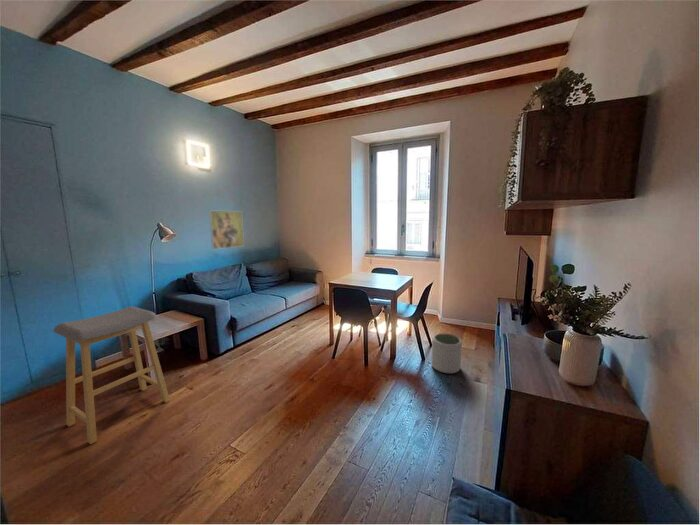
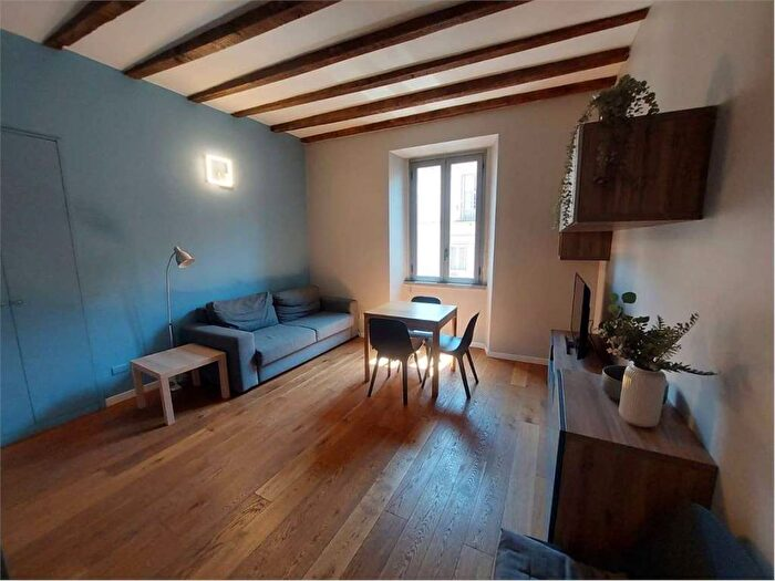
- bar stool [53,305,171,445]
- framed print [208,210,245,250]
- plant pot [430,333,463,374]
